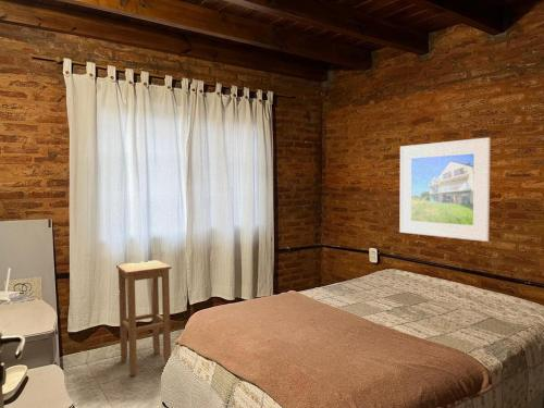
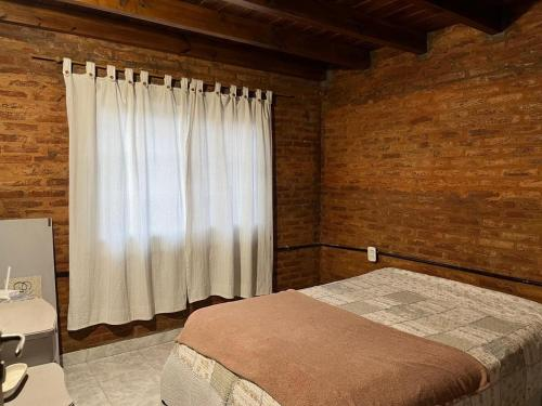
- stool [115,259,172,376]
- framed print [399,136,492,243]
